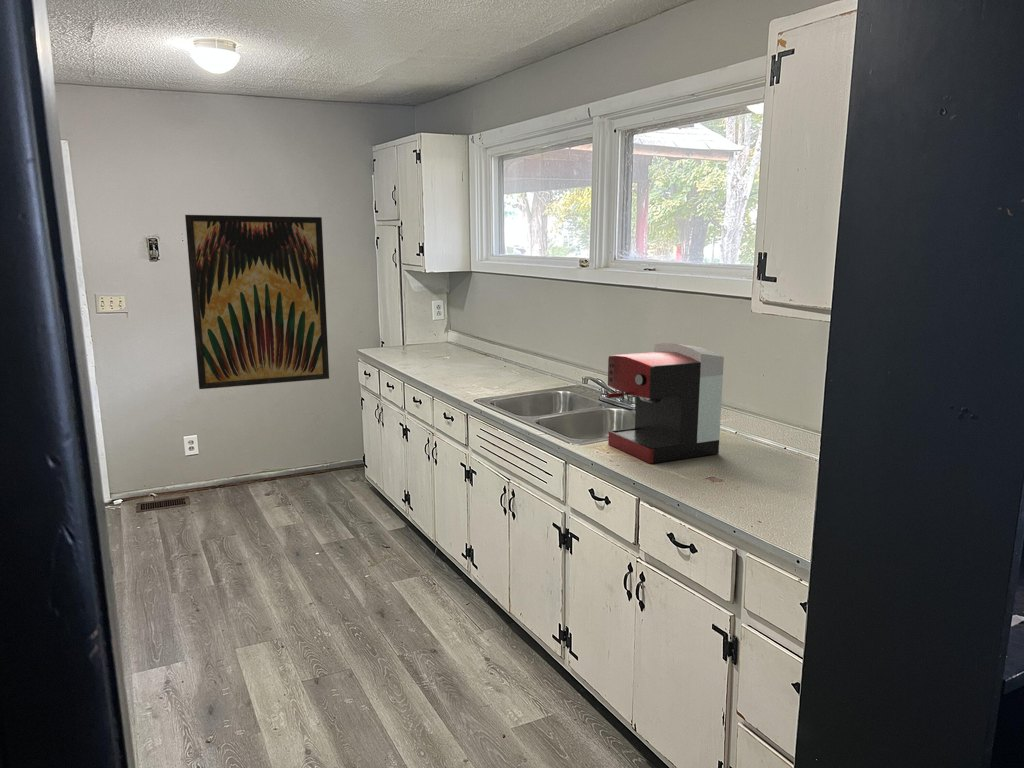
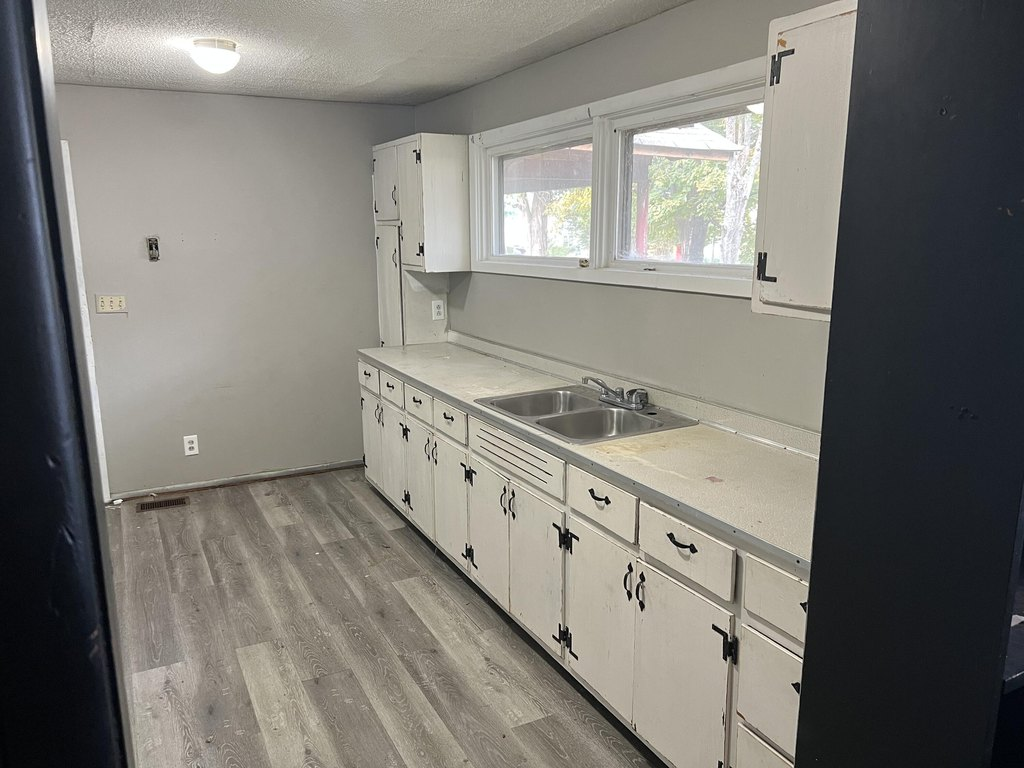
- wall art [184,214,330,390]
- coffee maker [606,342,725,464]
